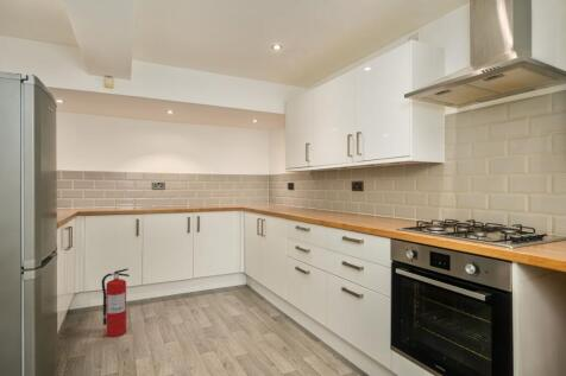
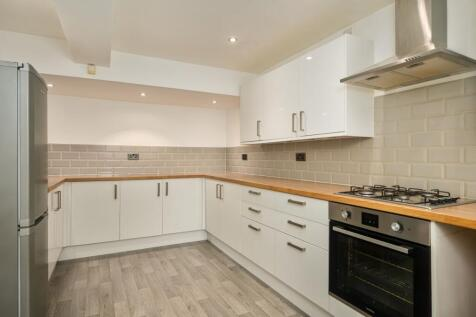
- fire extinguisher [101,267,131,338]
